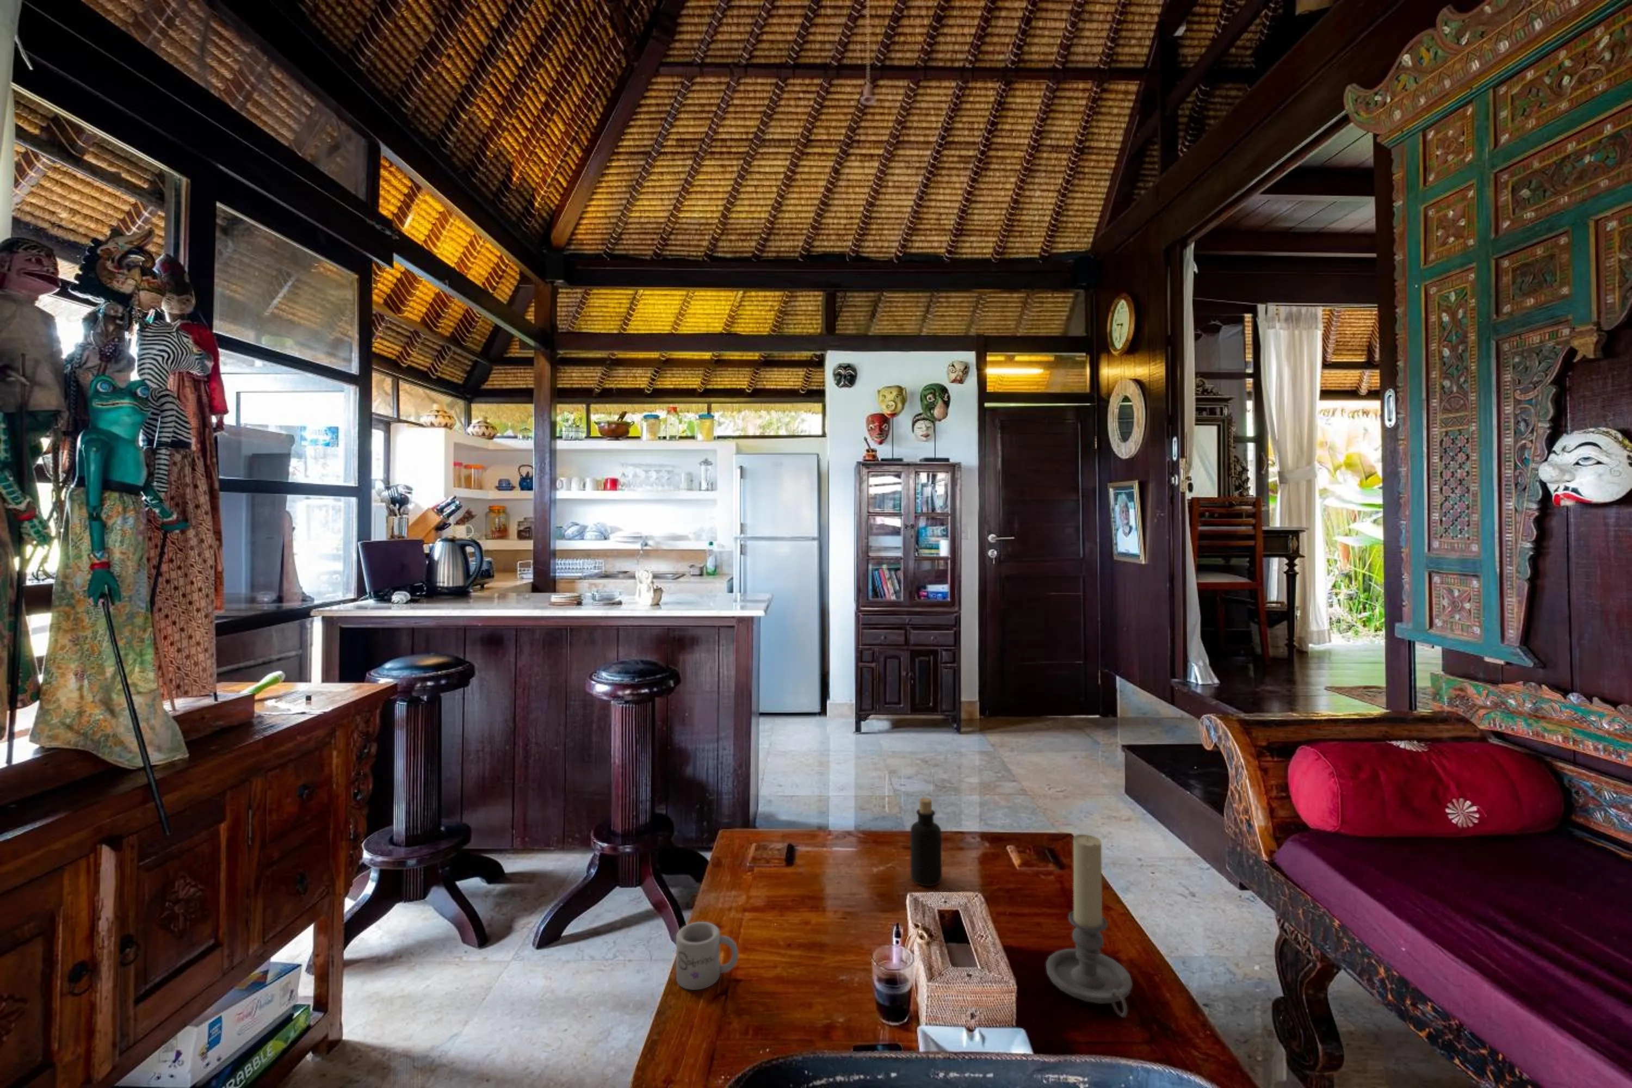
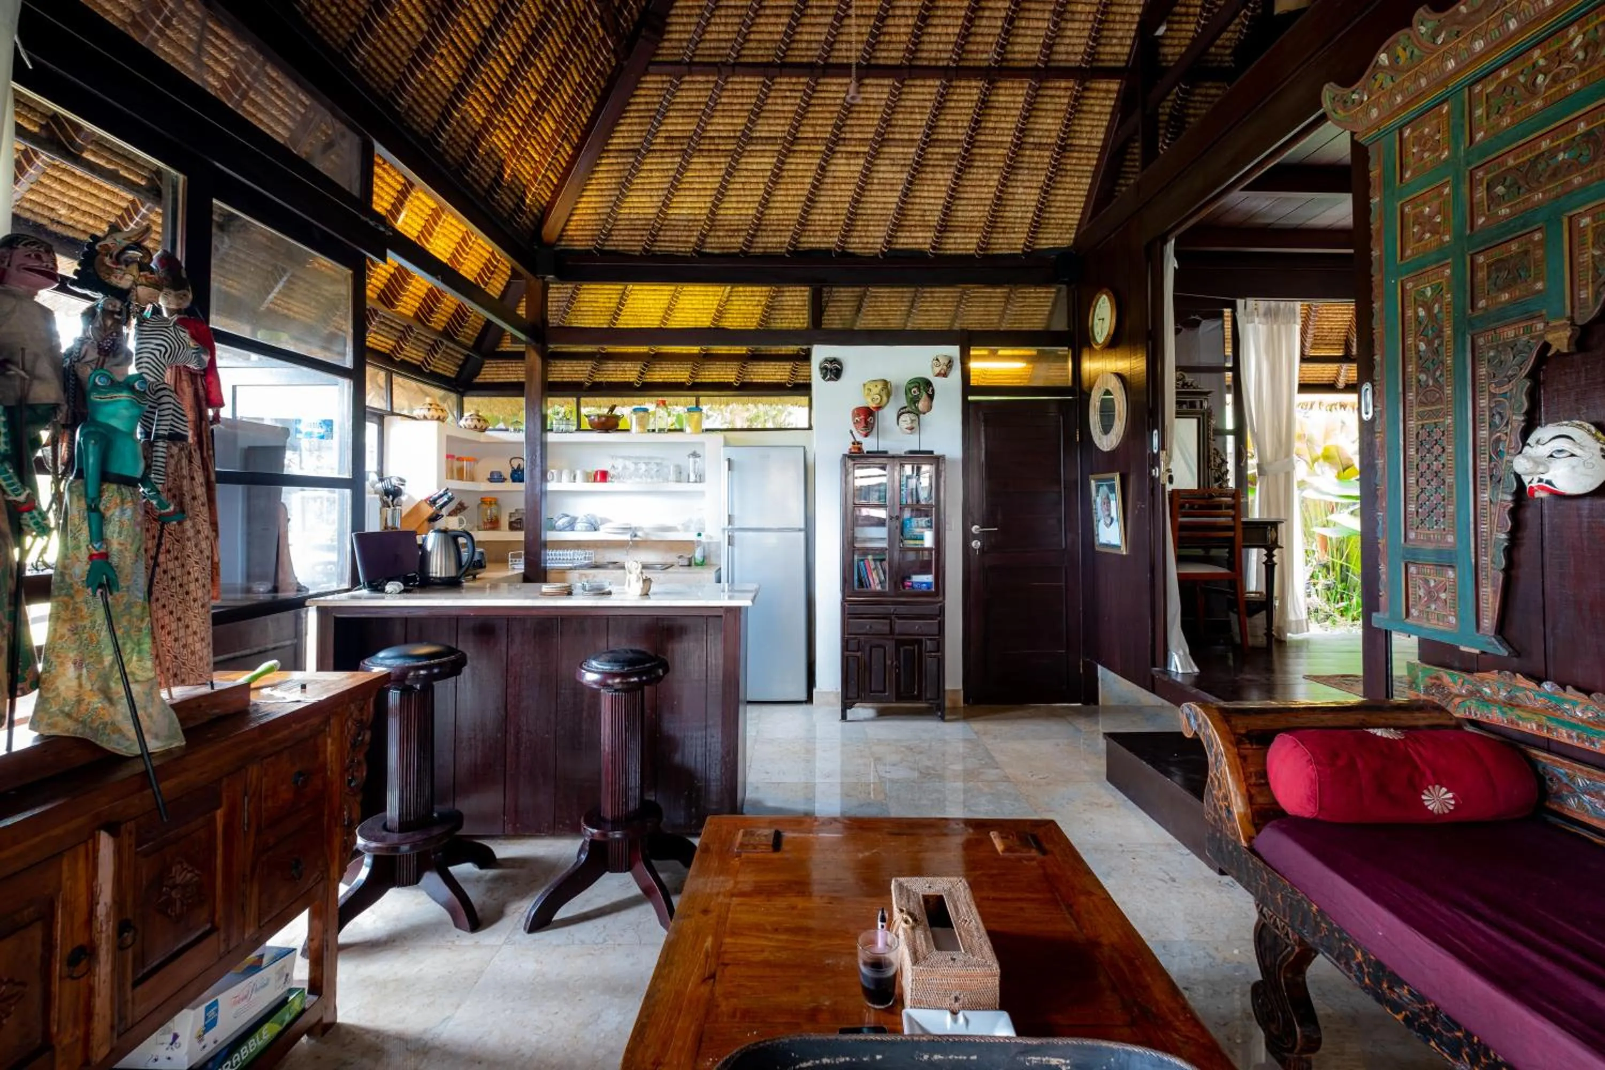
- mug [675,920,738,991]
- candle holder [1046,834,1133,1018]
- bottle [911,797,942,886]
